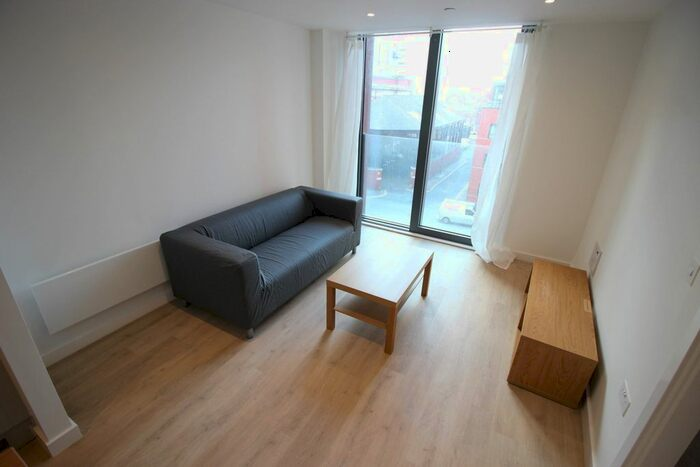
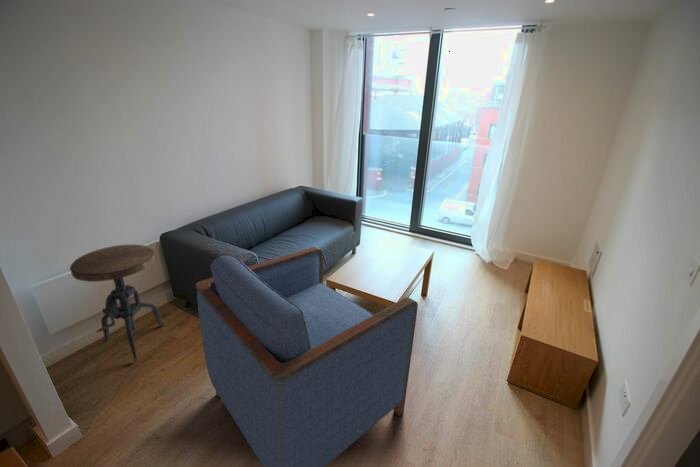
+ side table [69,244,167,363]
+ armchair [195,246,419,467]
